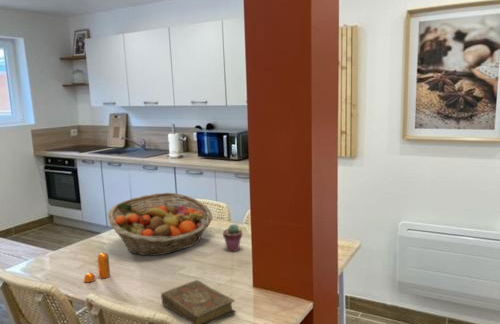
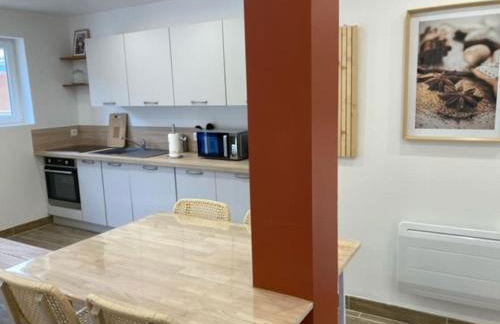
- pepper shaker [83,252,111,283]
- fruit basket [107,192,213,256]
- potted succulent [222,223,243,252]
- book [160,279,237,324]
